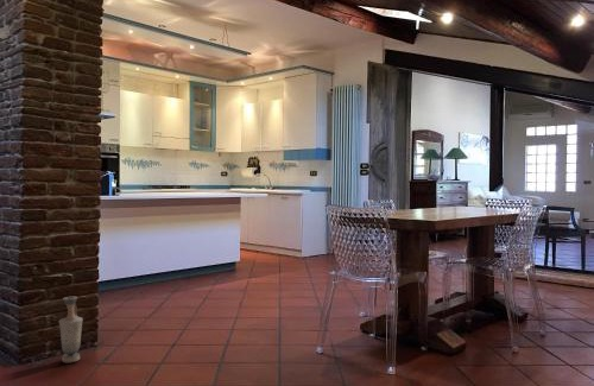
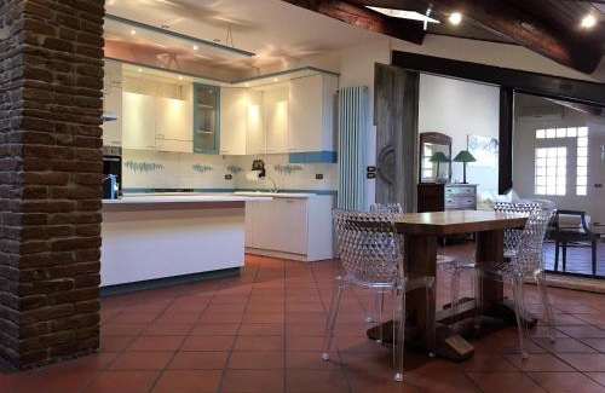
- vase [58,296,84,363]
